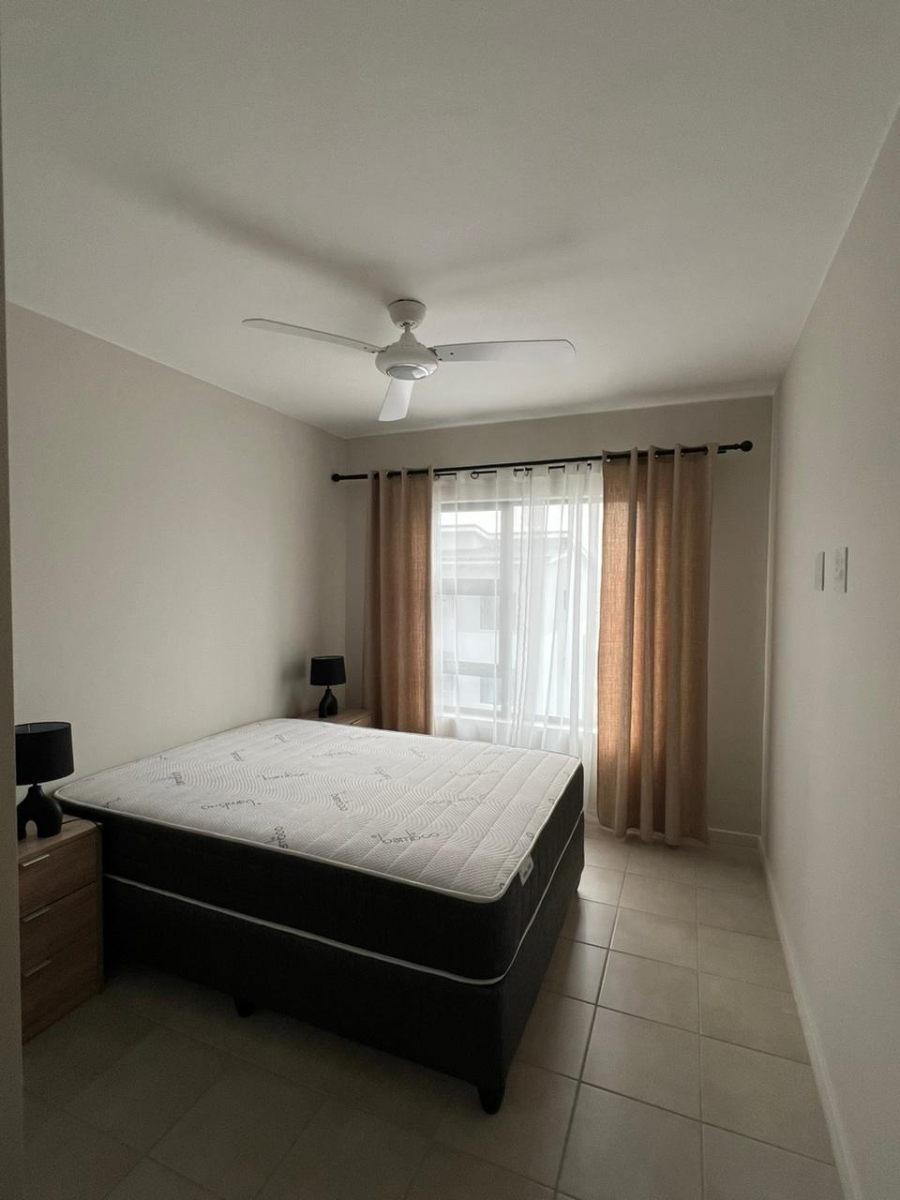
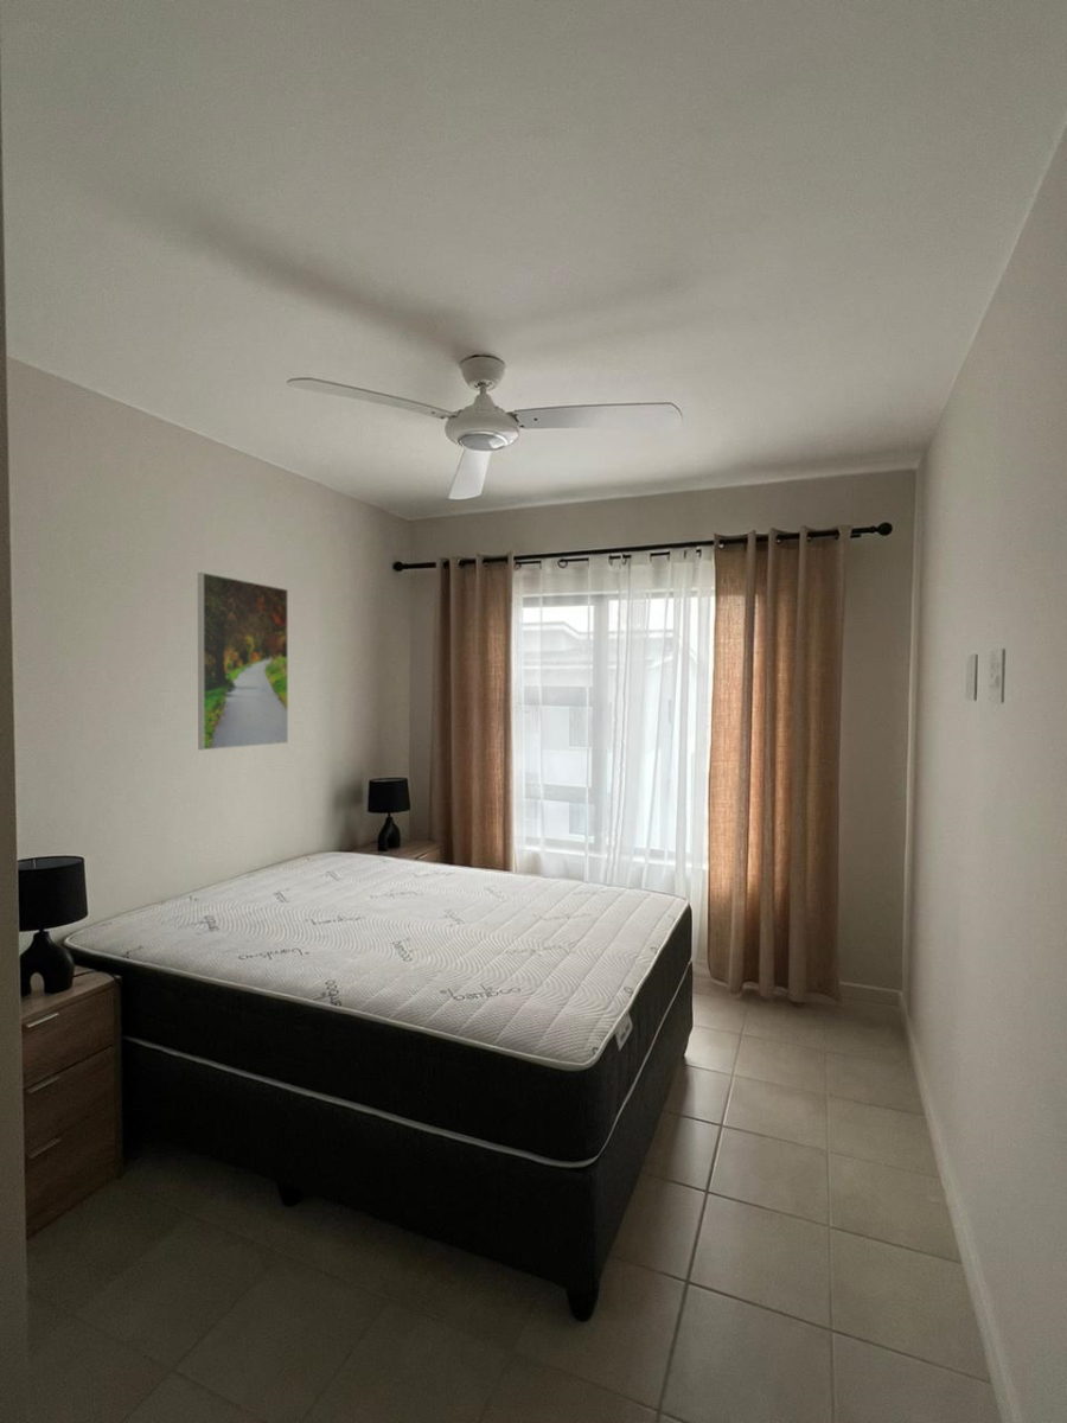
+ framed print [197,572,289,751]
